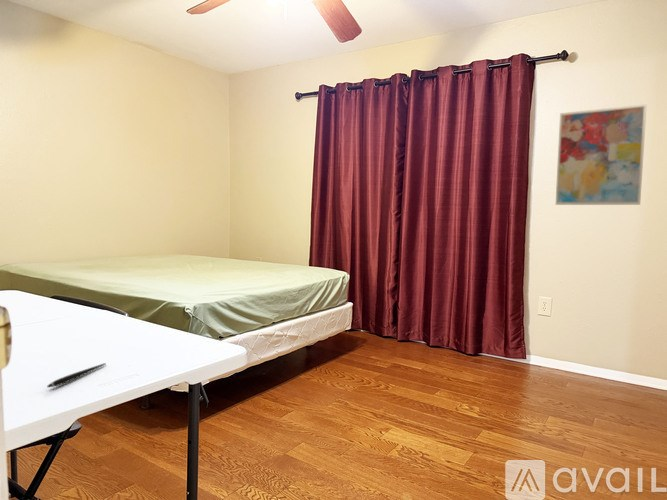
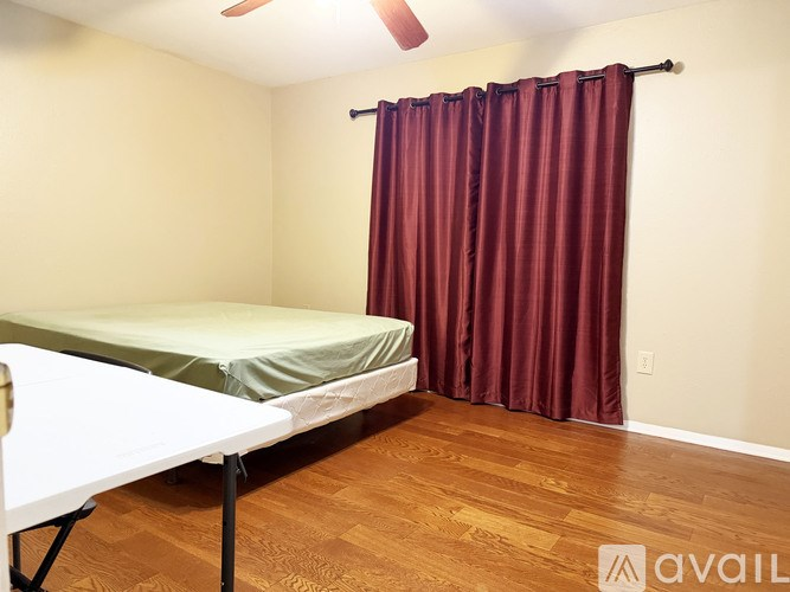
- pen [46,362,107,388]
- wall art [555,103,648,206]
